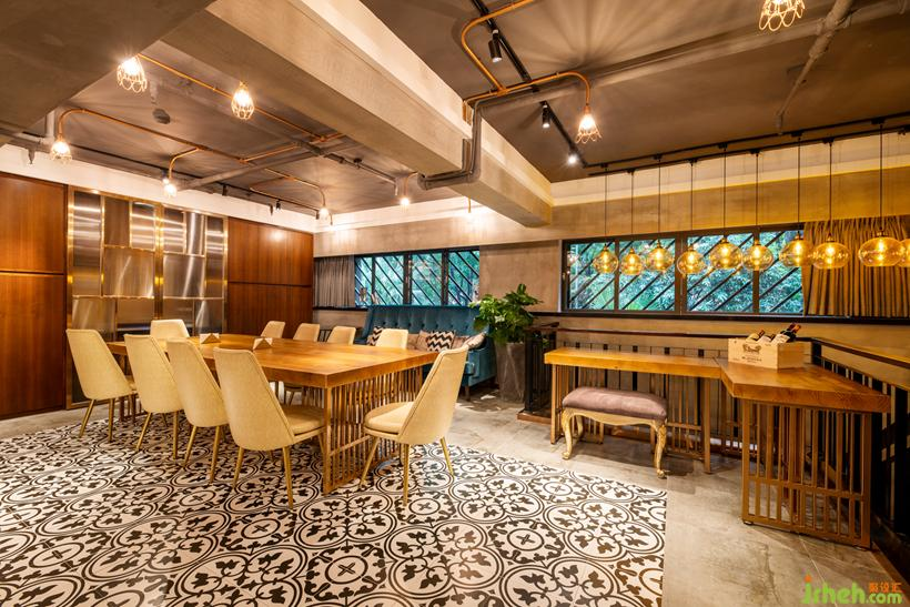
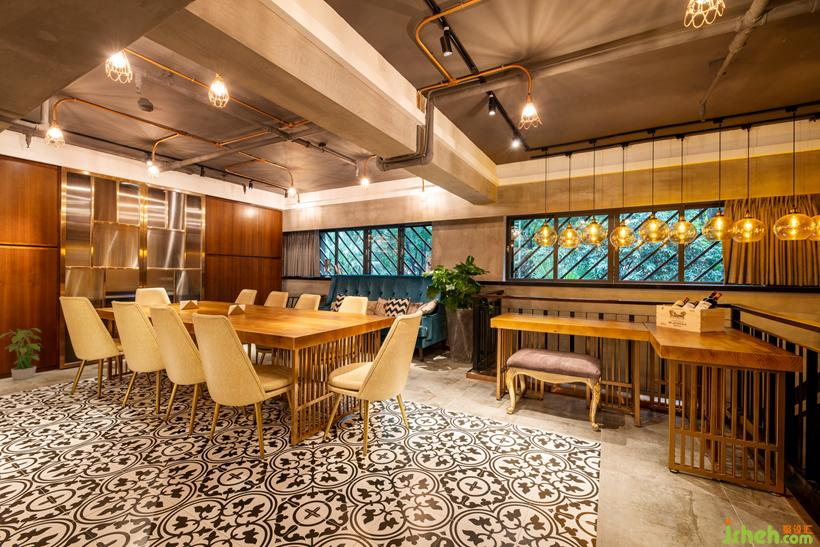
+ potted plant [0,327,43,381]
